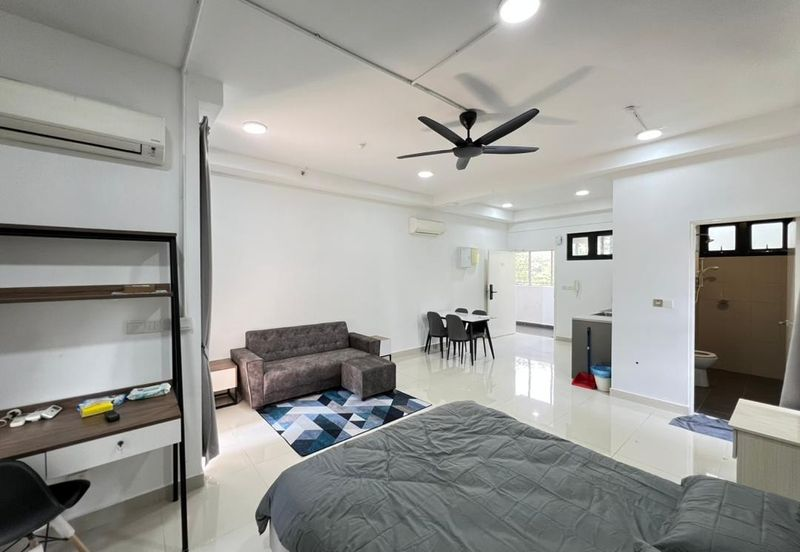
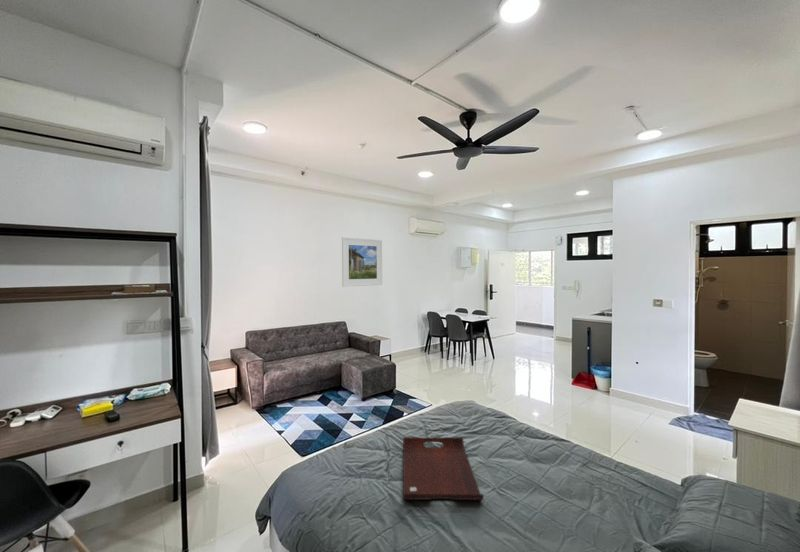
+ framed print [341,236,383,287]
+ serving tray [402,436,485,501]
